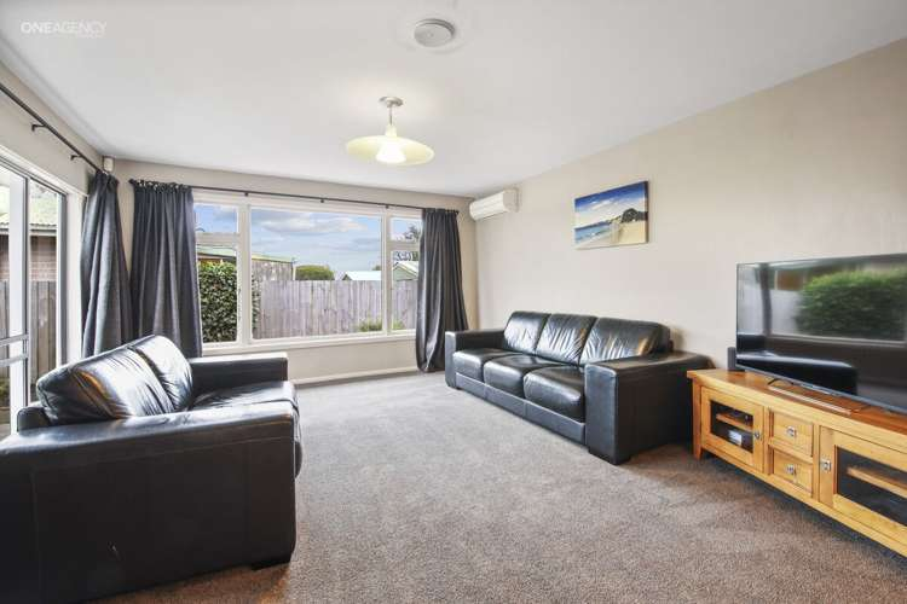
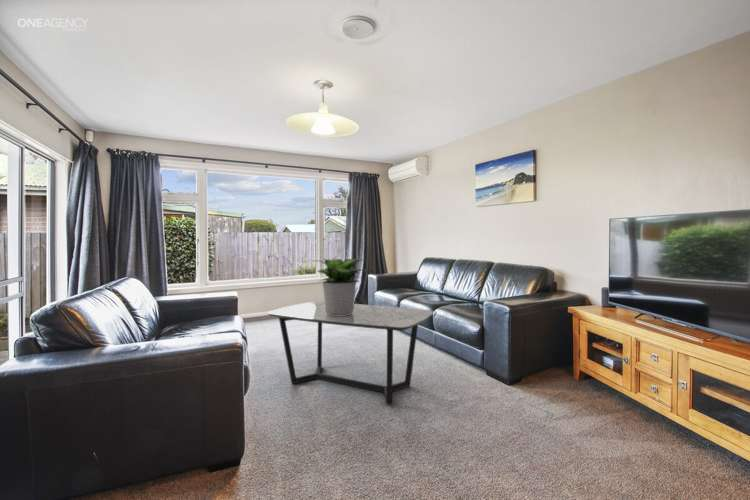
+ coffee table [266,301,435,406]
+ potted plant [310,258,377,316]
